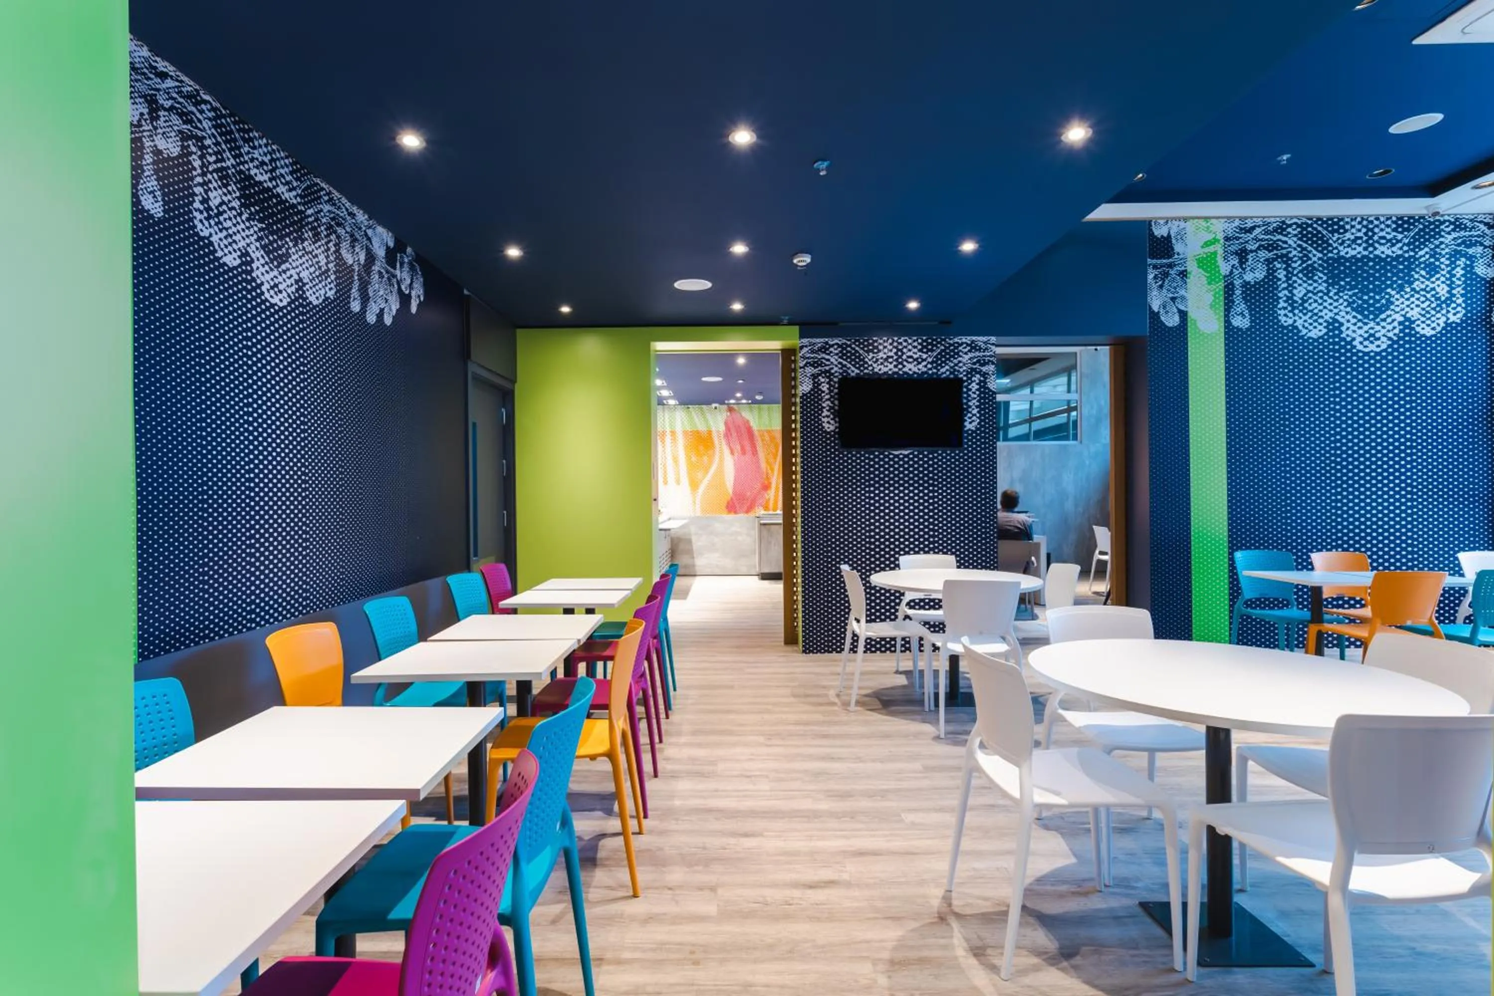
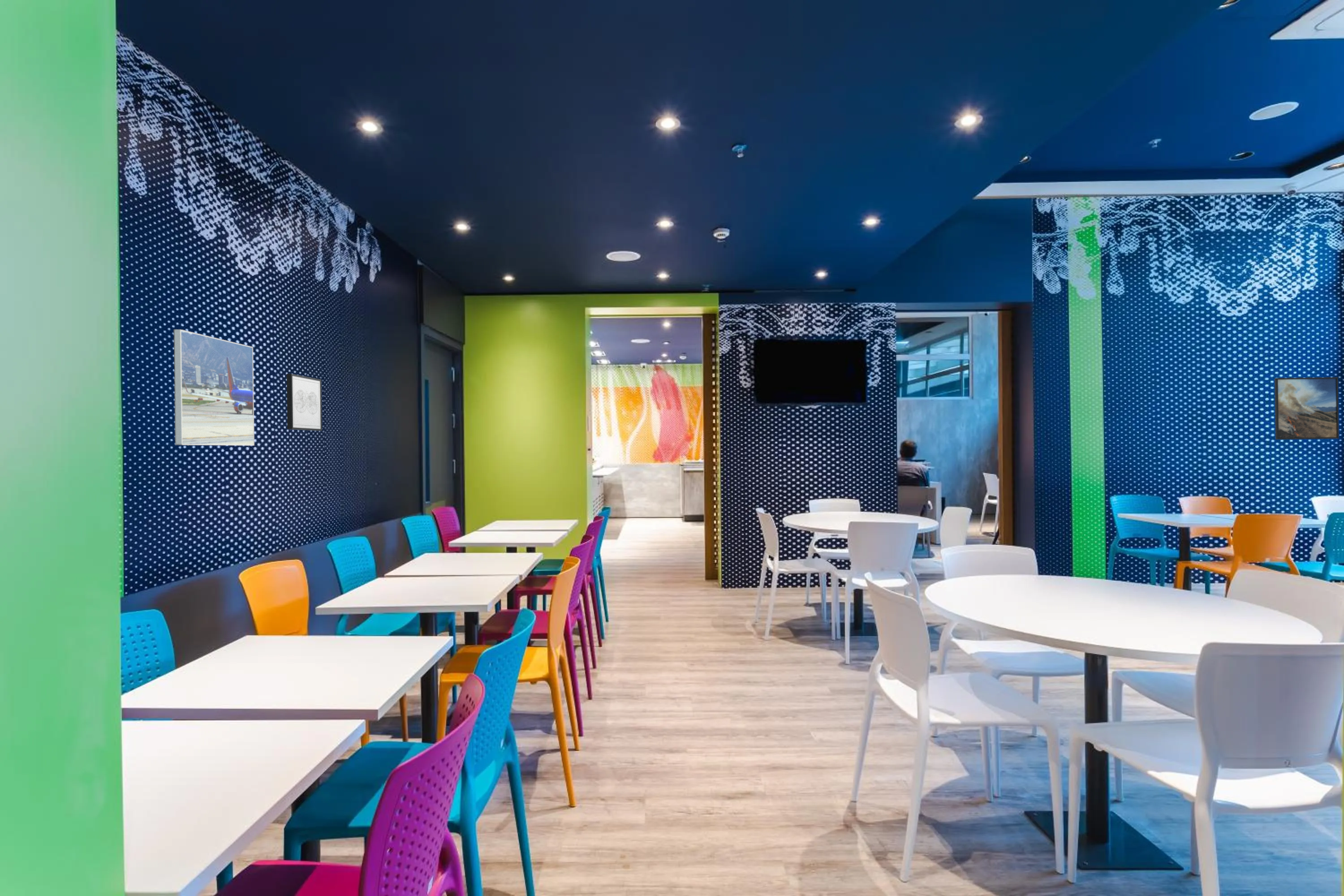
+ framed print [1274,377,1340,440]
+ wall art [286,373,323,431]
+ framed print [173,329,255,446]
